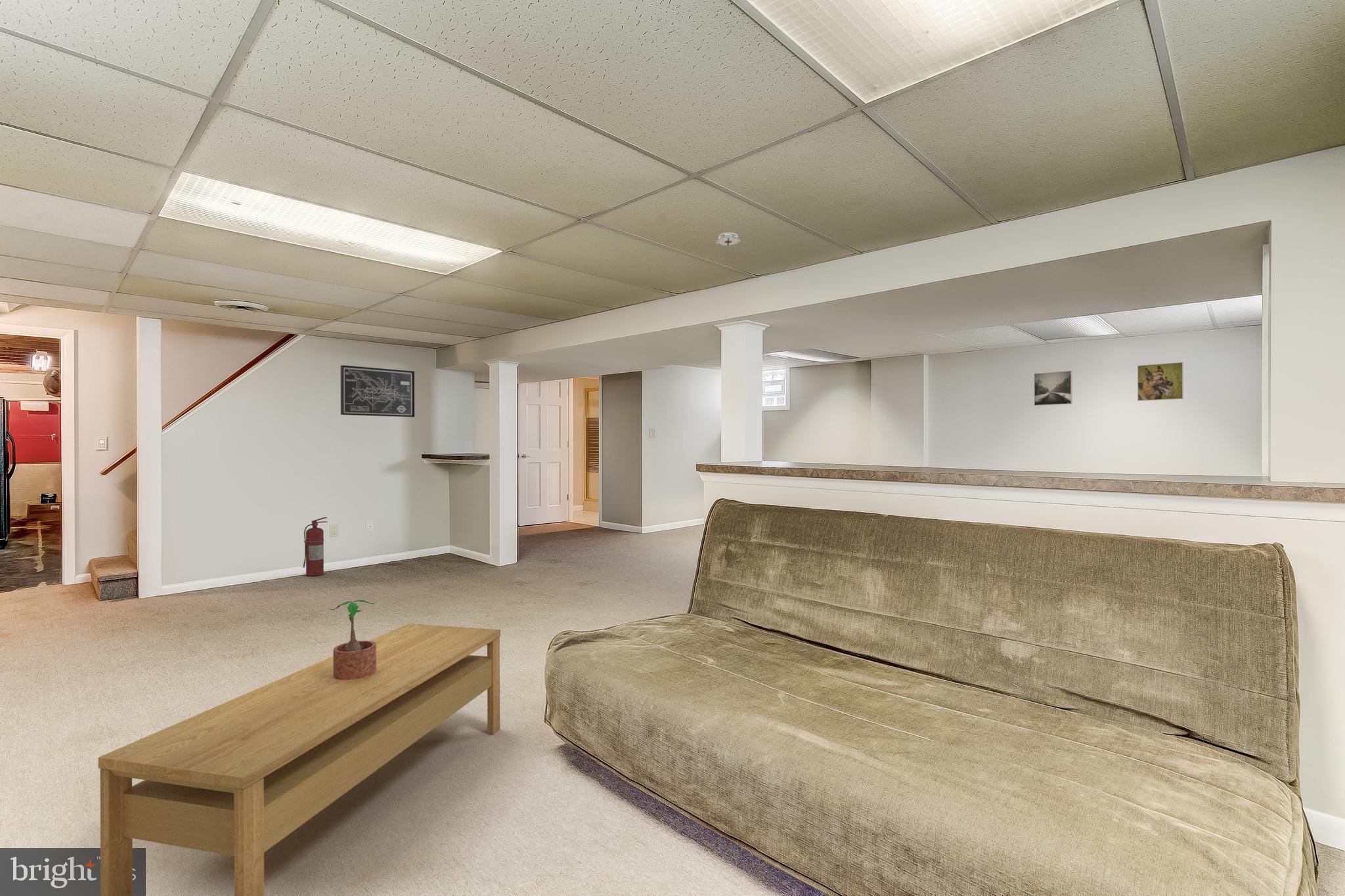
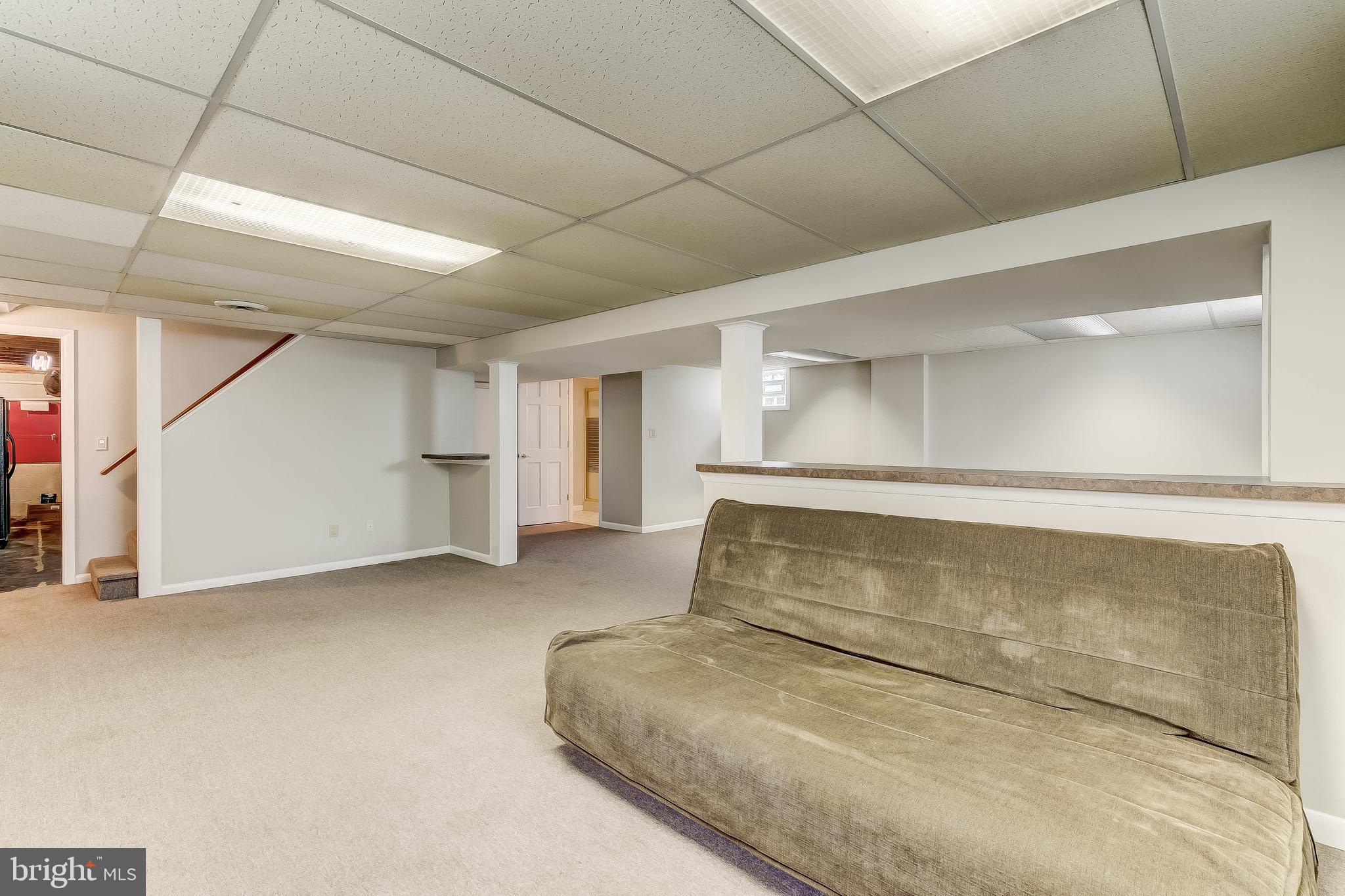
- potted plant [328,599,378,680]
- wall art [340,364,415,417]
- coffee table [98,623,501,896]
- smoke detector [715,232,741,247]
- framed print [1137,362,1184,402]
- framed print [1034,370,1072,406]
- fire extinguisher [302,517,328,576]
